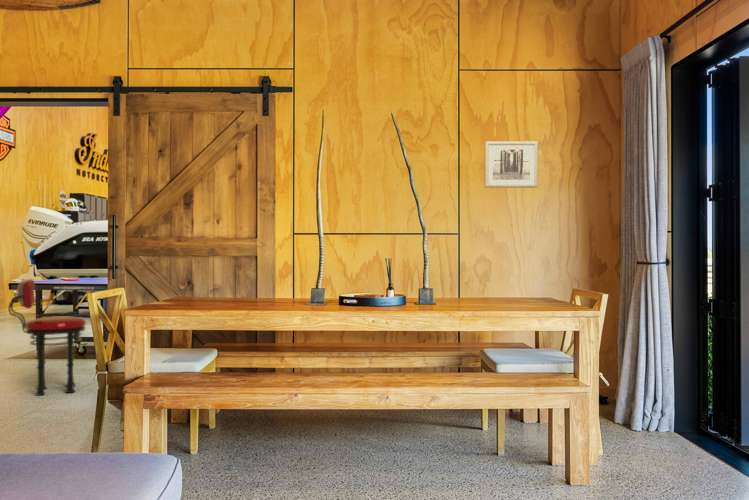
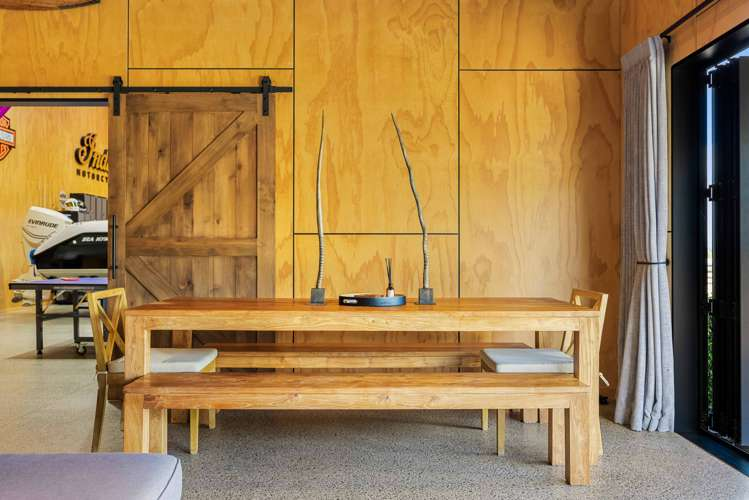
- stool [7,278,87,397]
- wall art [484,141,539,189]
